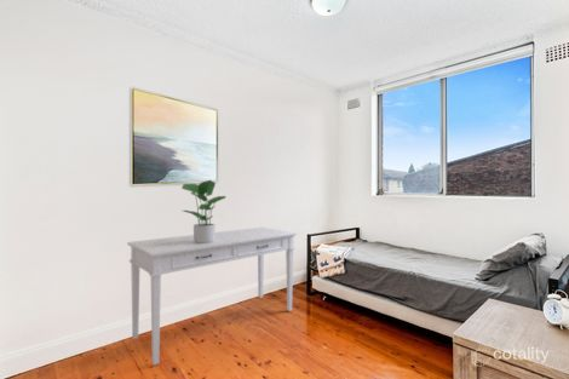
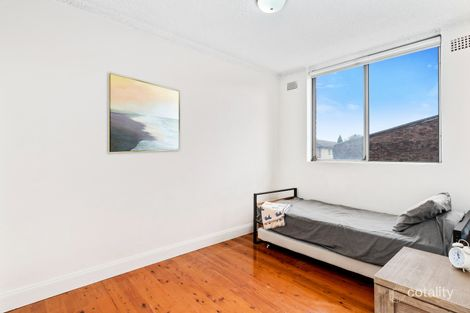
- desk [126,226,298,367]
- potted plant [180,179,226,243]
